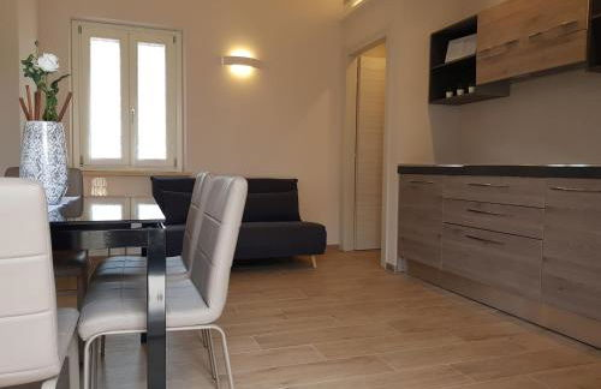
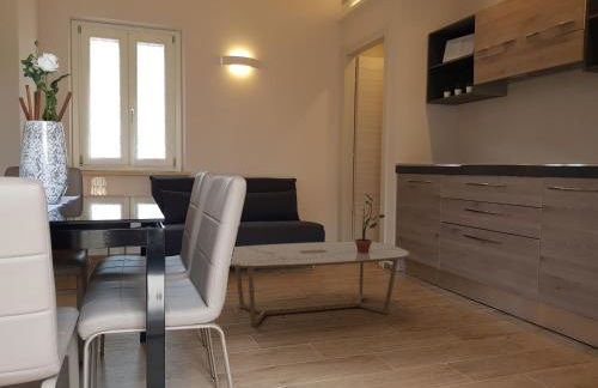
+ coffee table [230,241,411,328]
+ potted plant [352,193,386,253]
